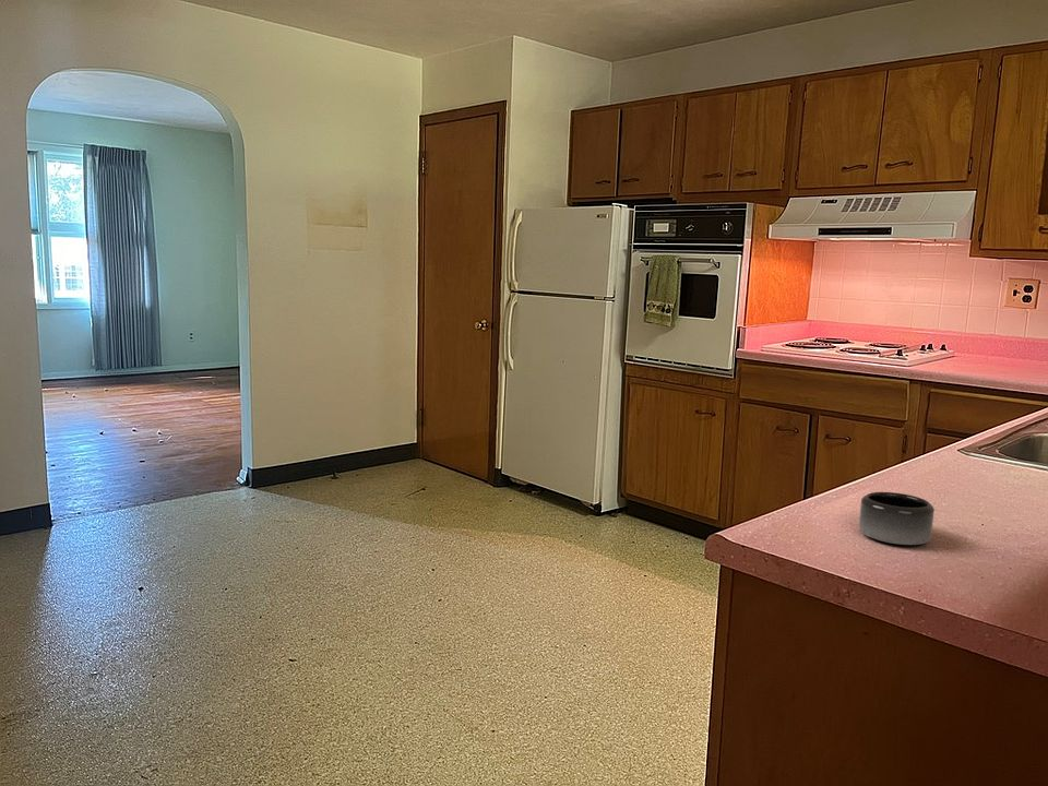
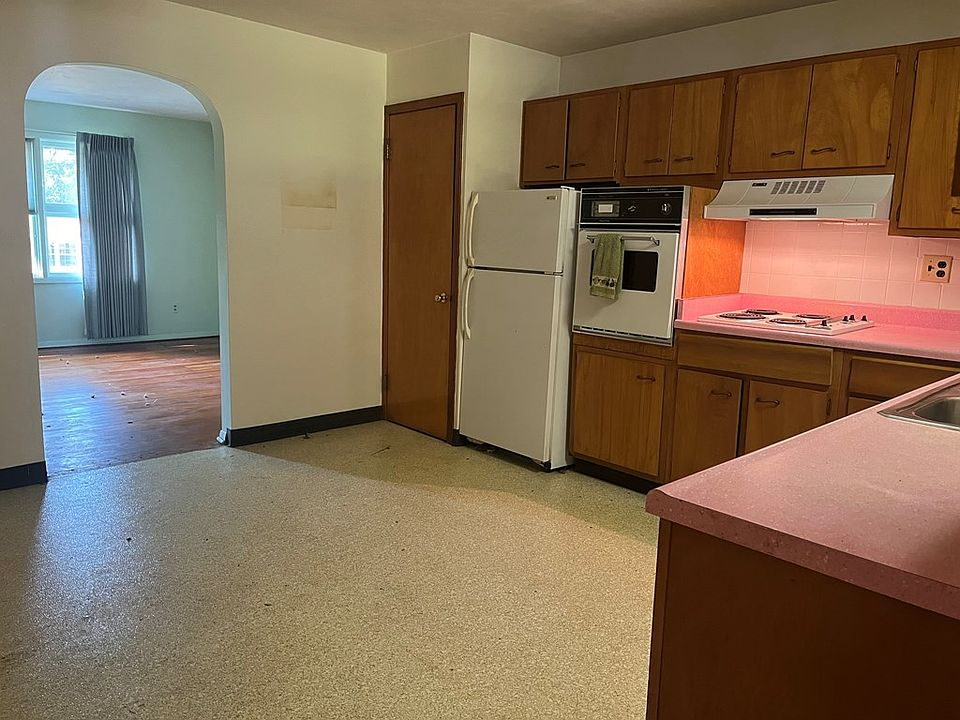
- mug [858,491,936,546]
